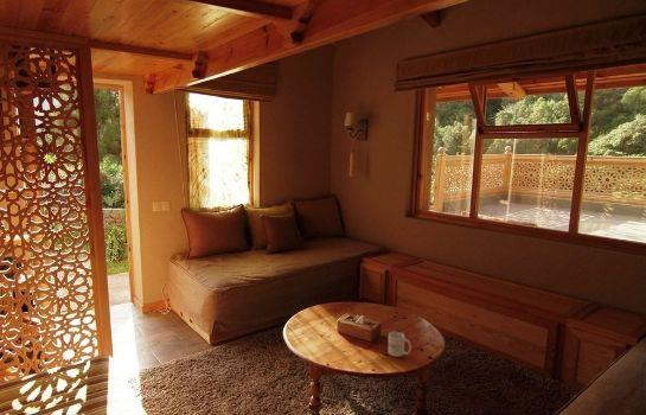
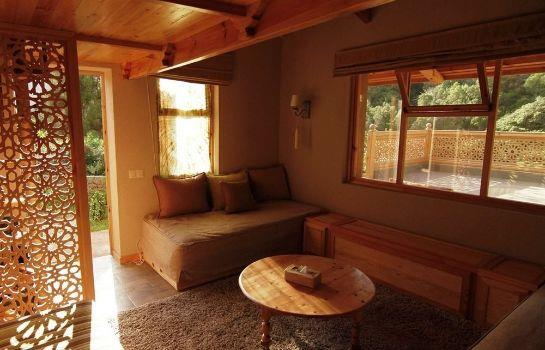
- mug [388,331,412,358]
